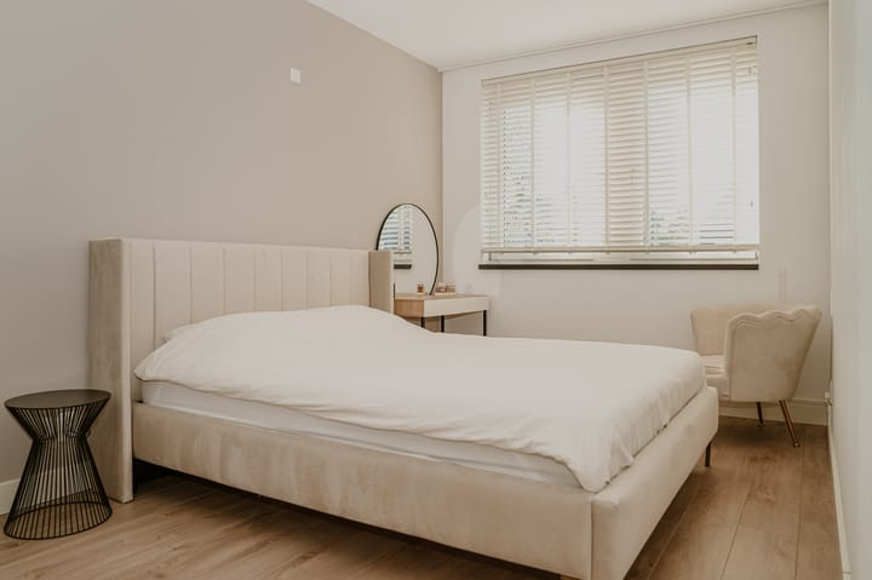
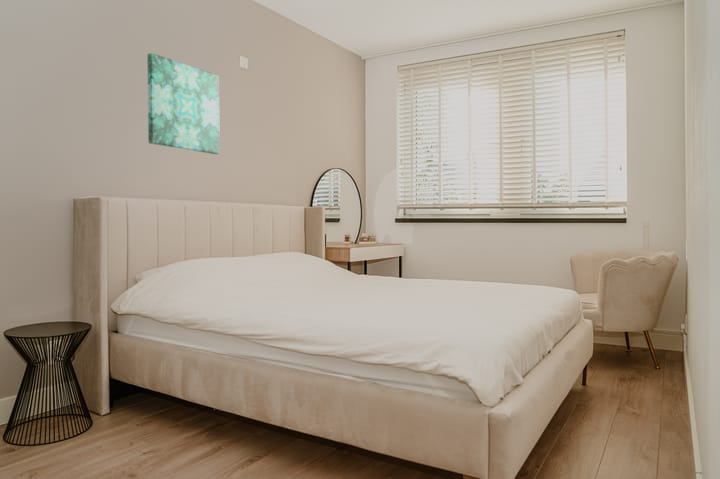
+ wall art [146,52,221,155]
